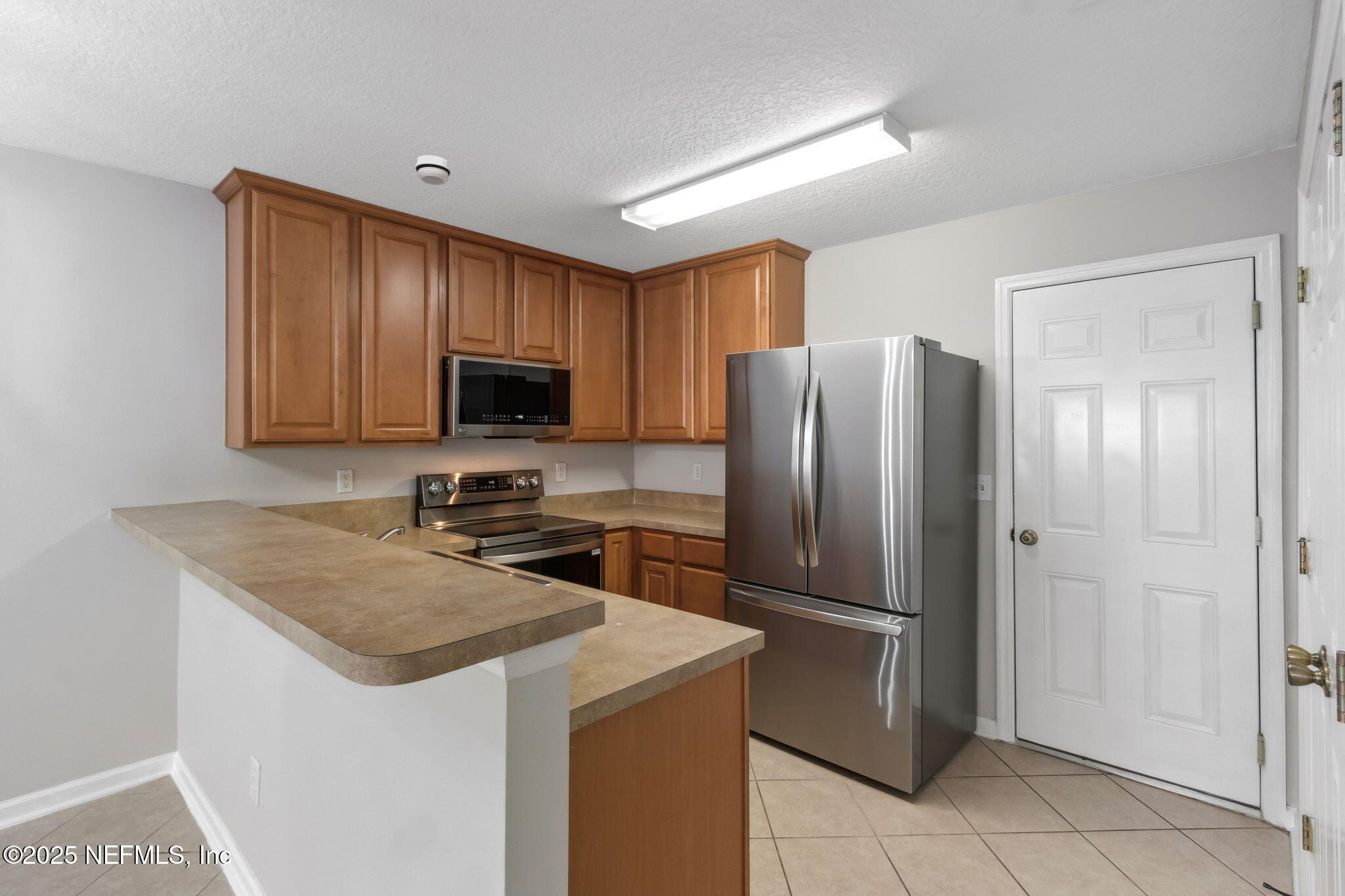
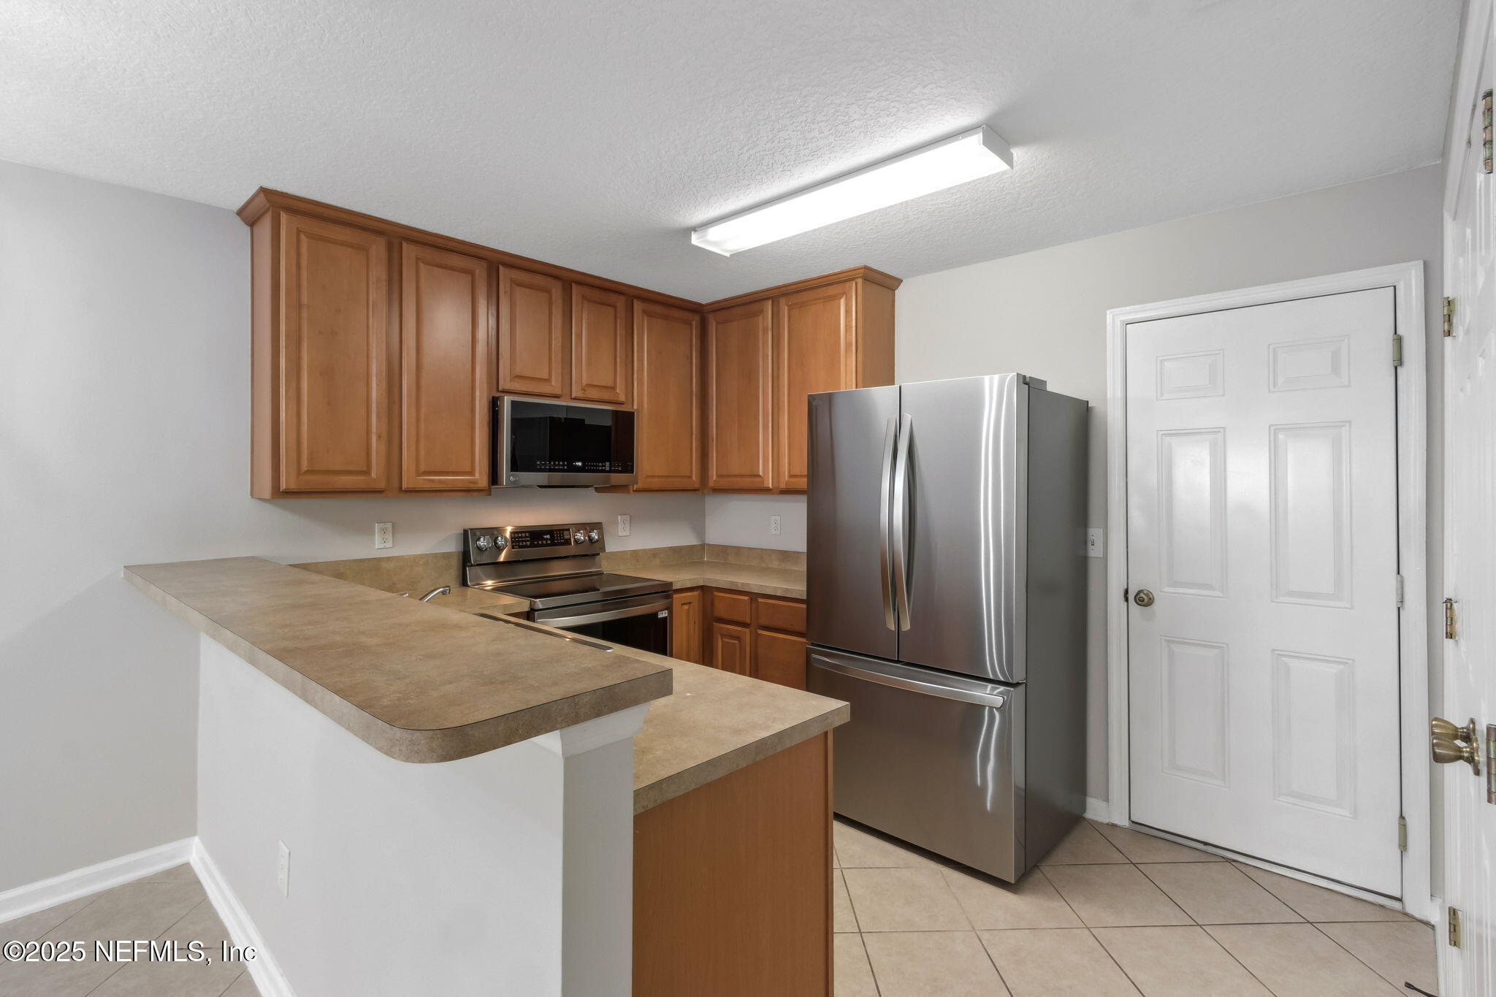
- smoke detector [415,154,451,186]
